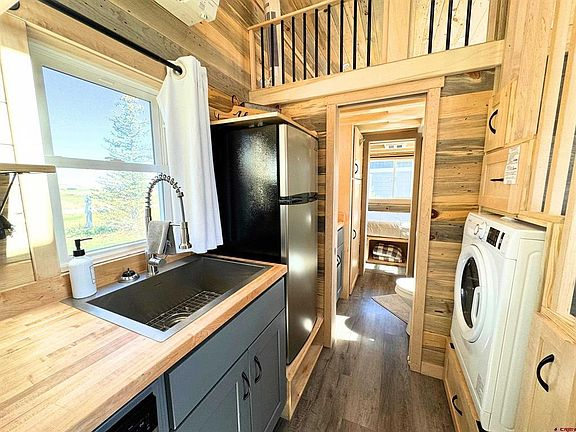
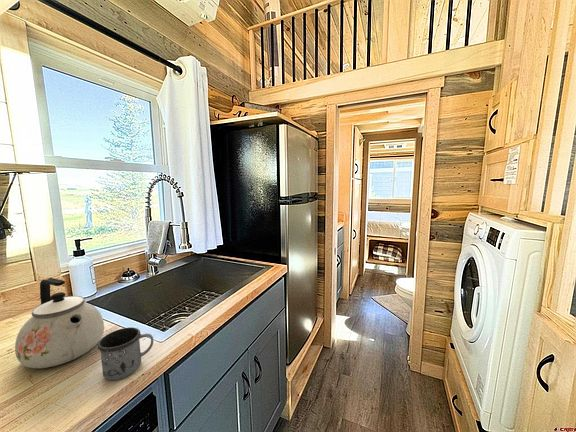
+ mug [97,326,154,381]
+ kettle [14,277,105,369]
